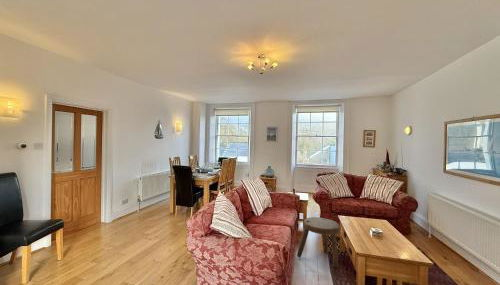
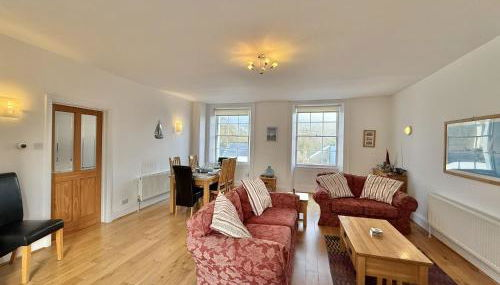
- stool [296,216,341,269]
